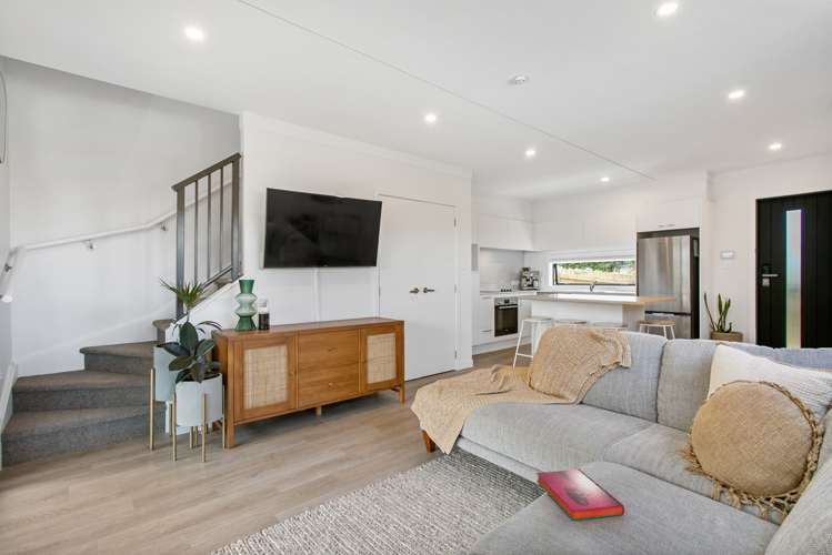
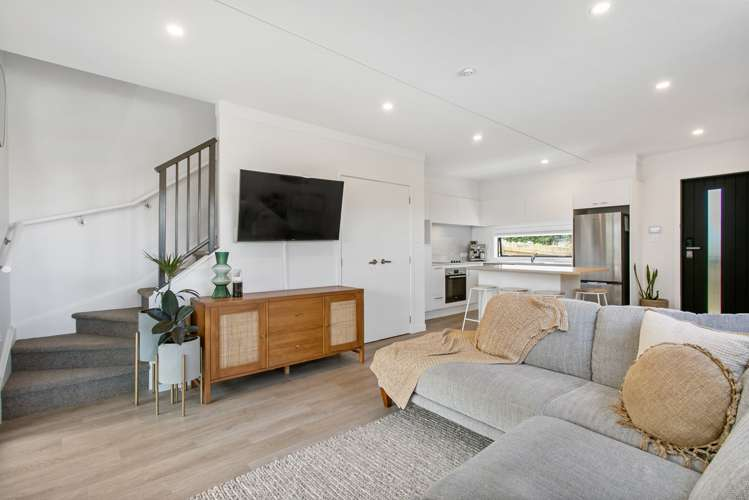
- hardback book [535,468,625,522]
